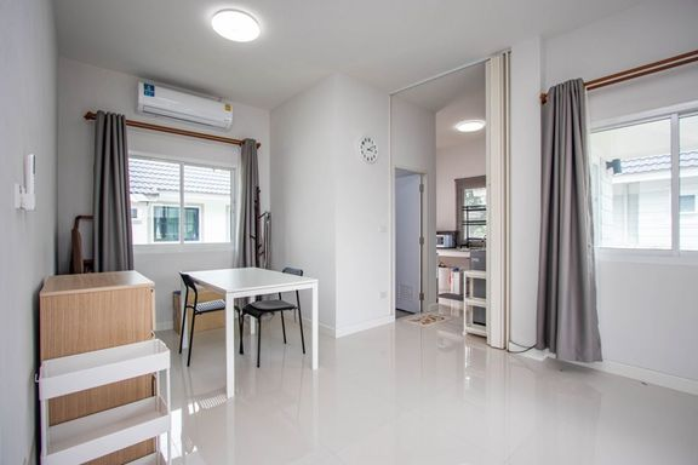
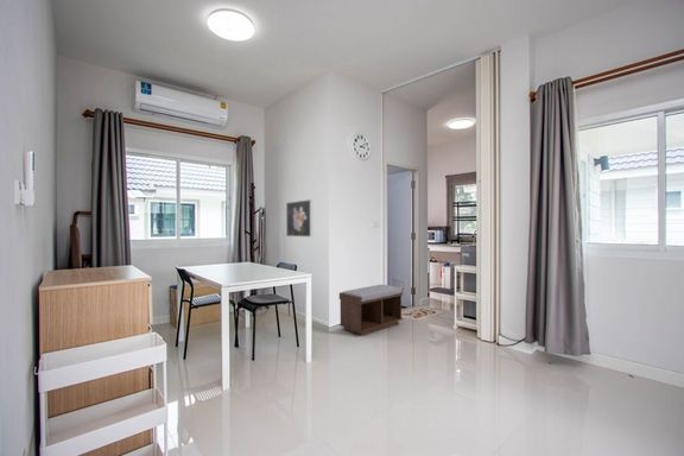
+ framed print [285,198,314,238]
+ bench [338,284,404,337]
